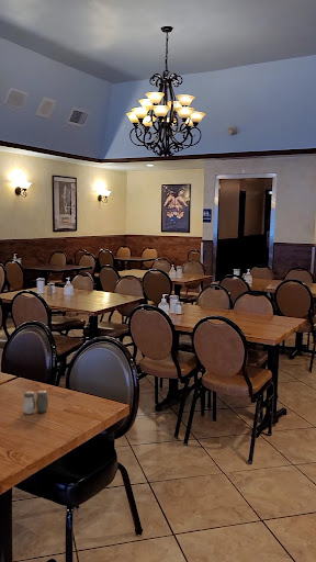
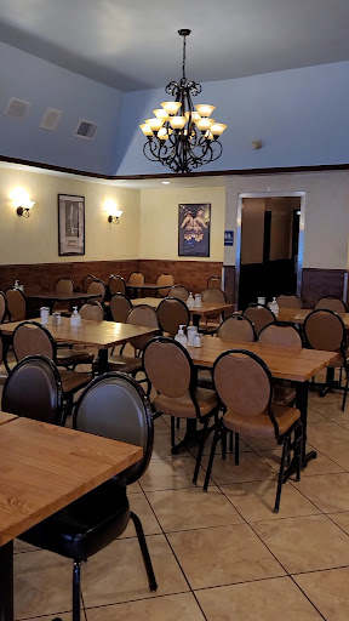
- salt and pepper shaker [22,390,49,415]
